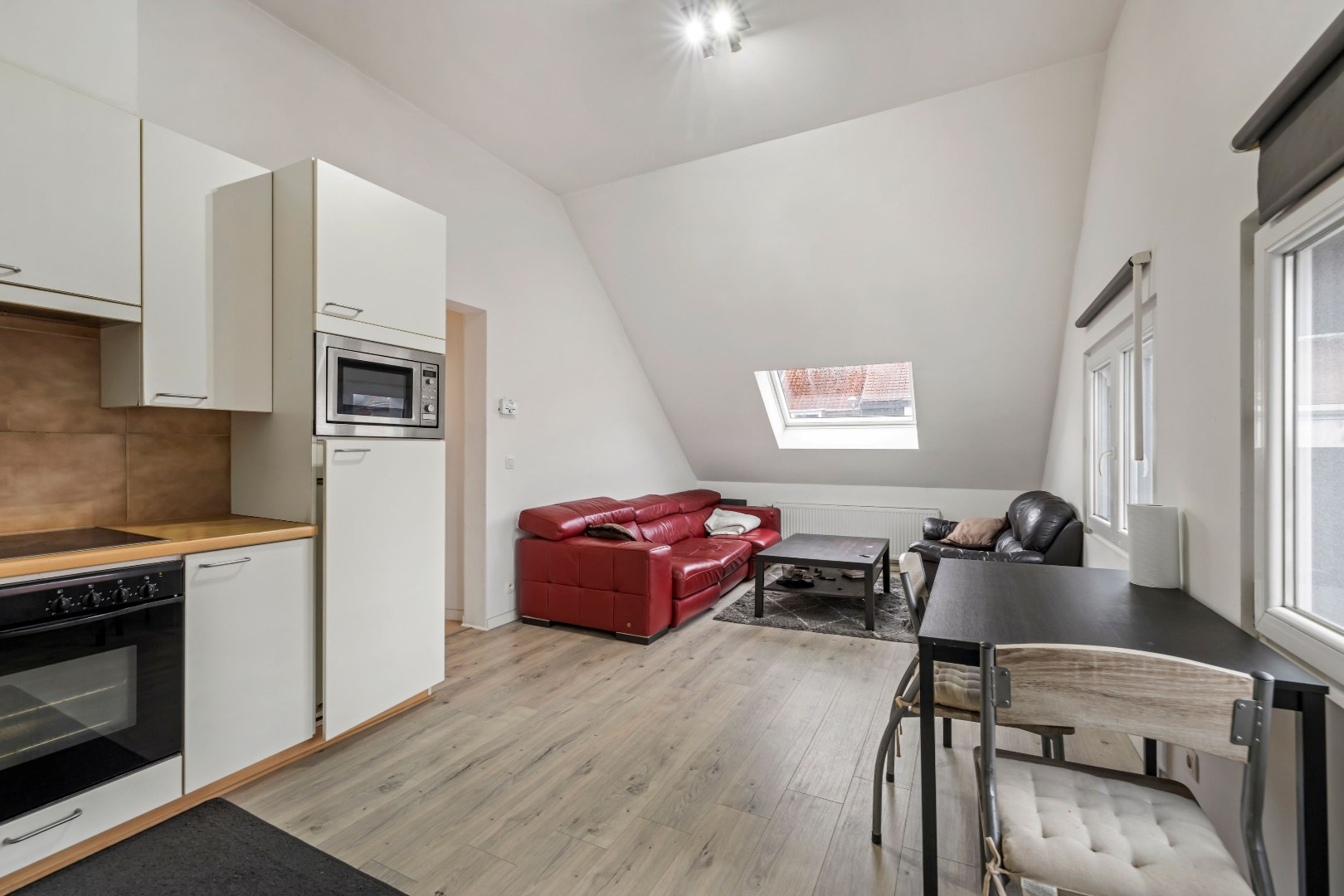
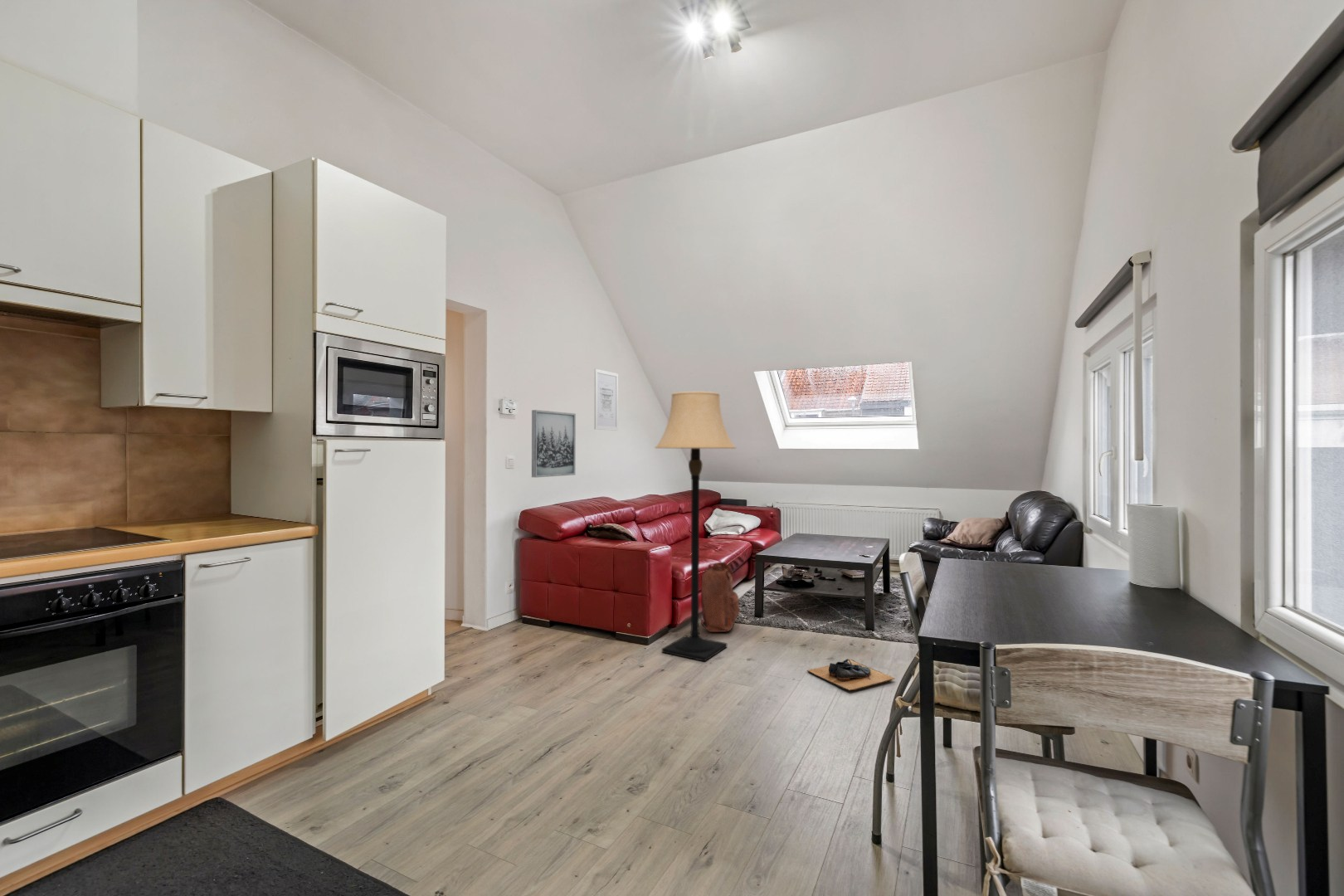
+ backpack [699,561,741,633]
+ lamp [654,391,737,663]
+ shoe [806,658,895,691]
+ wall art [531,409,577,478]
+ wall art [593,368,619,431]
